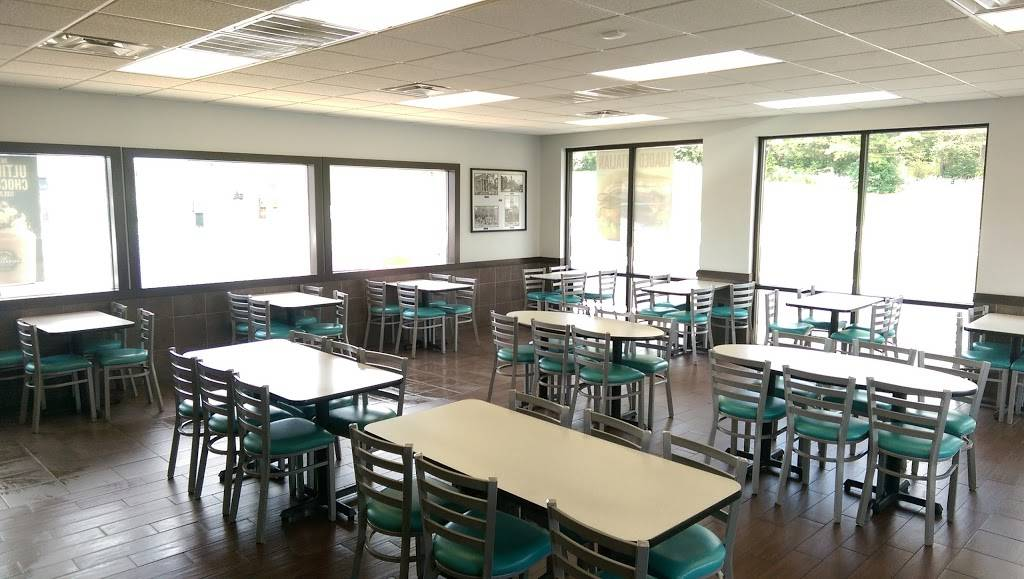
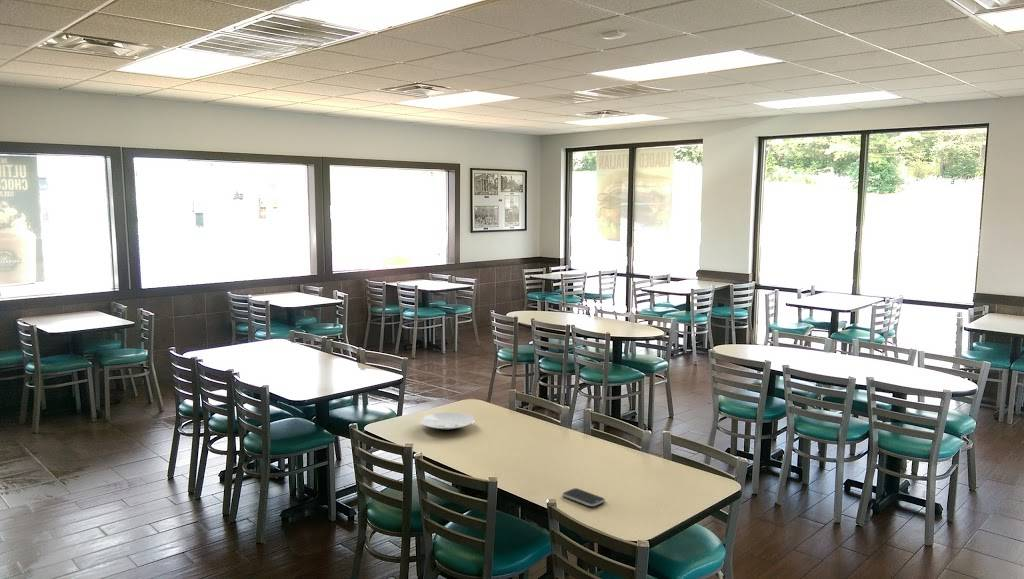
+ plate [419,411,476,431]
+ smartphone [561,487,606,507]
